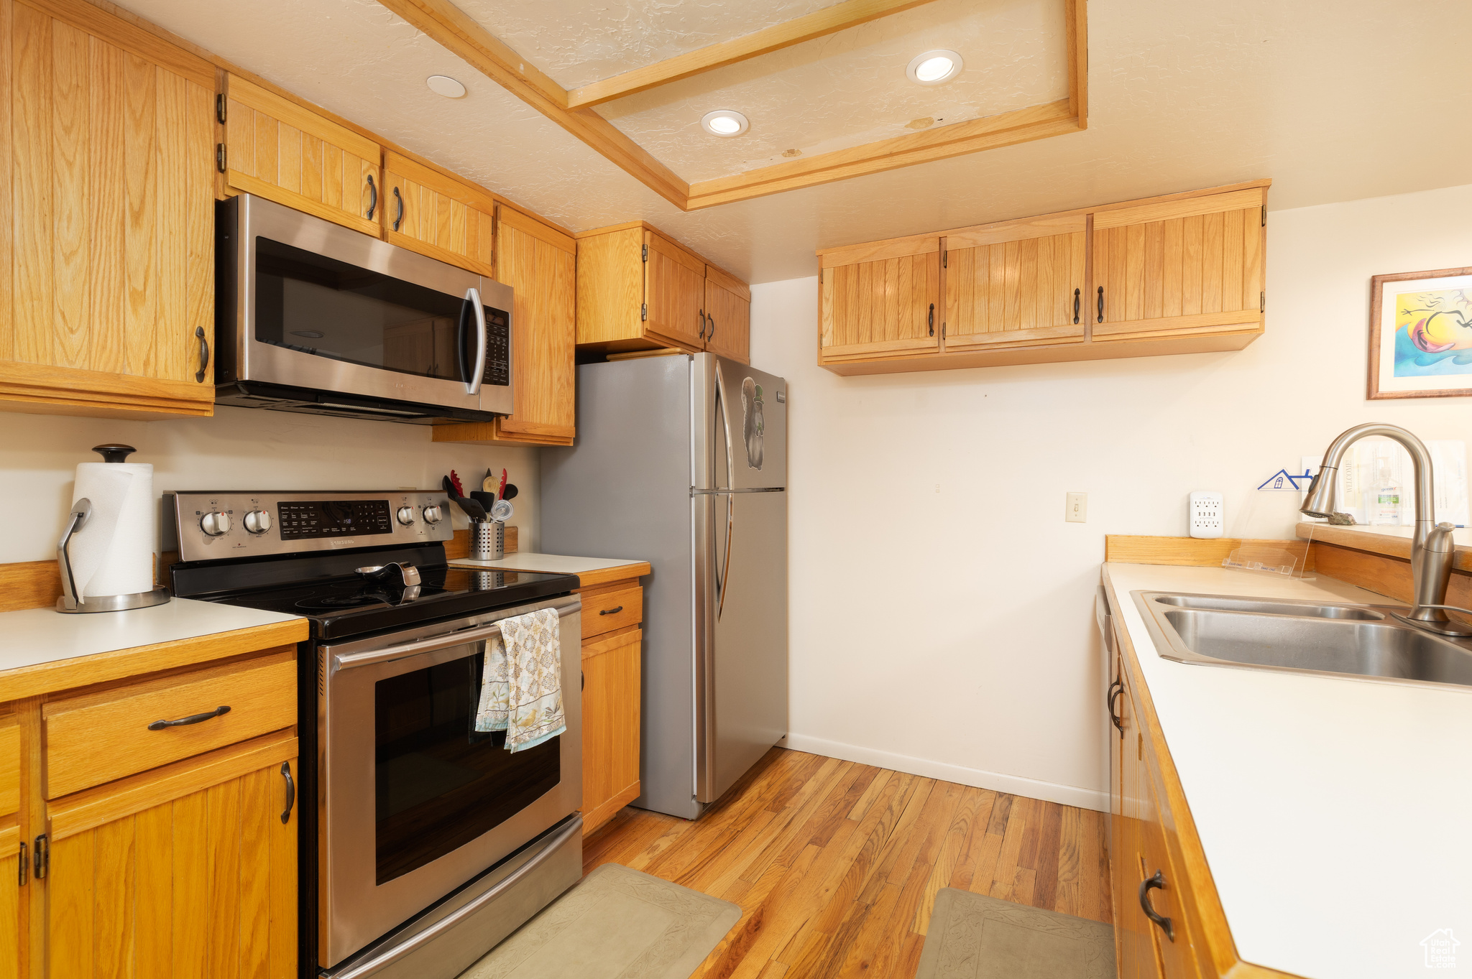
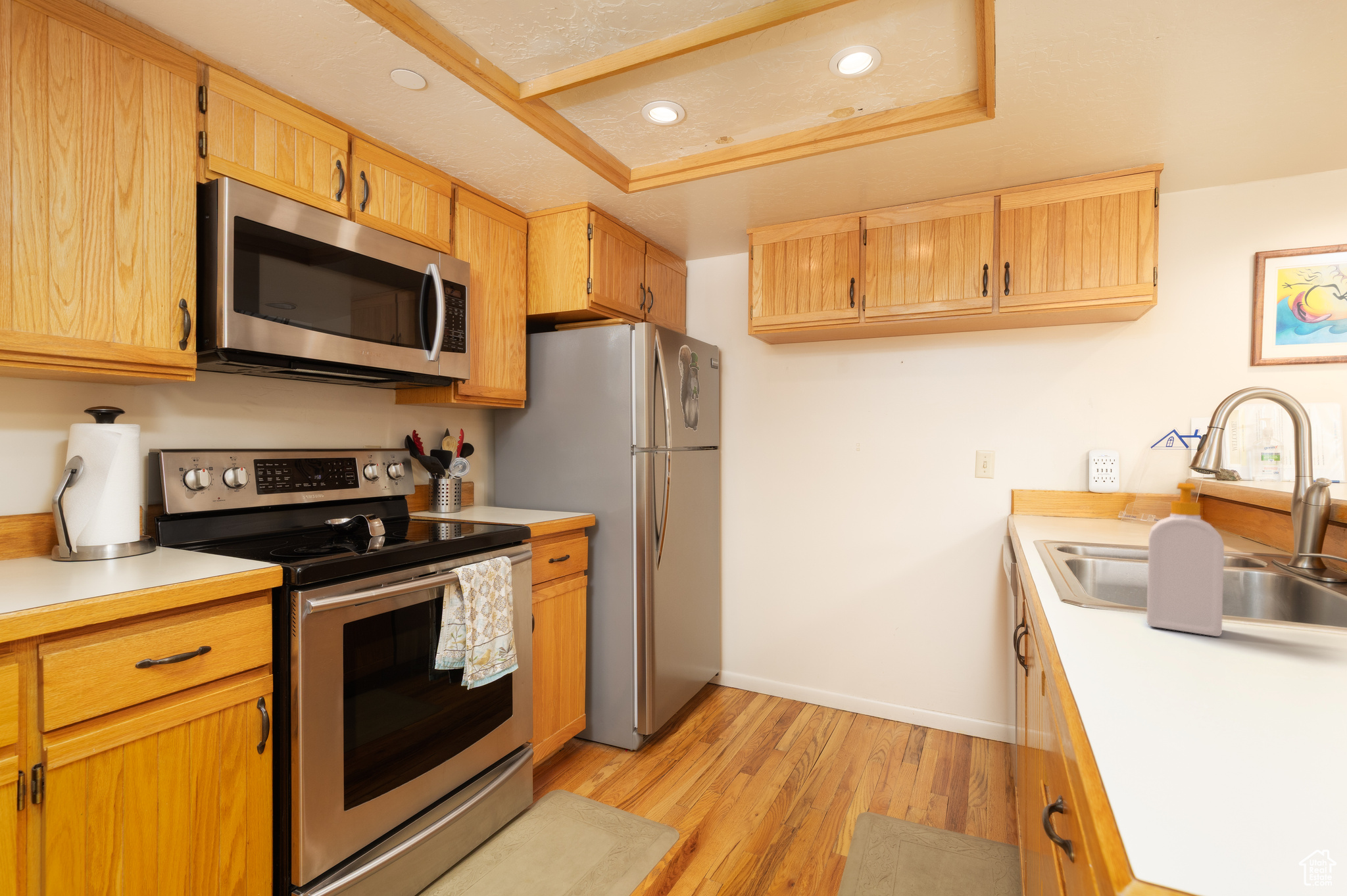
+ soap bottle [1146,482,1225,637]
